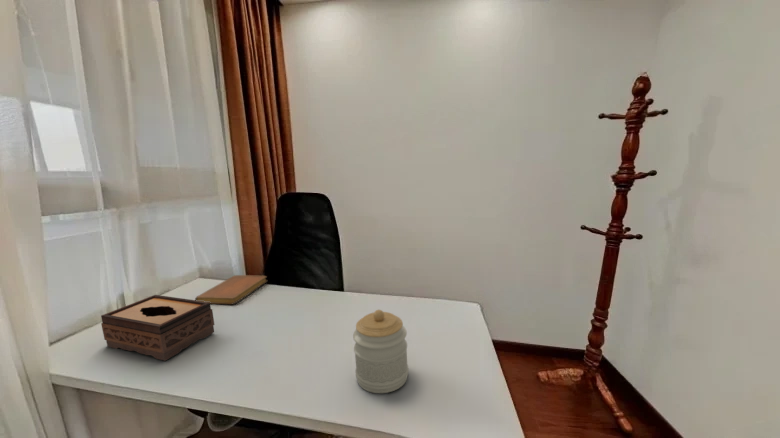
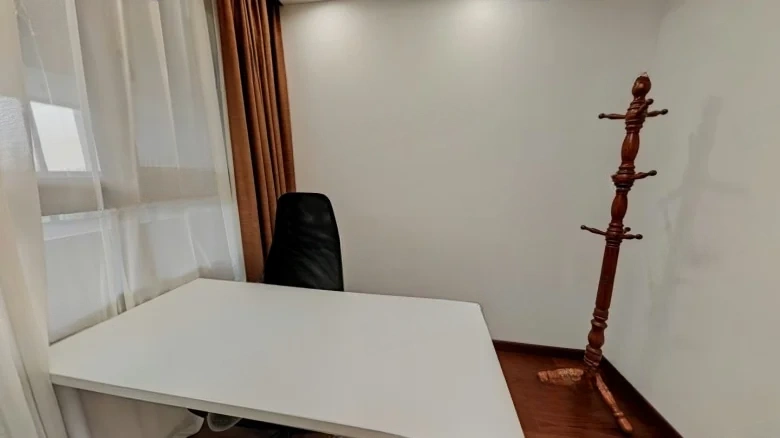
- jar [352,309,409,394]
- tissue box [100,294,215,362]
- notebook [194,274,268,305]
